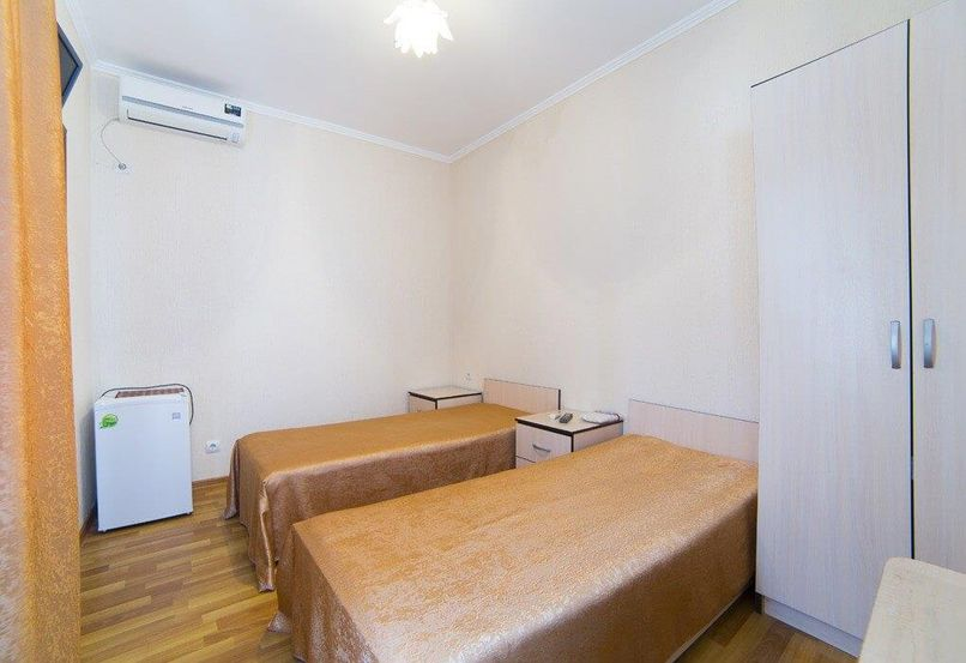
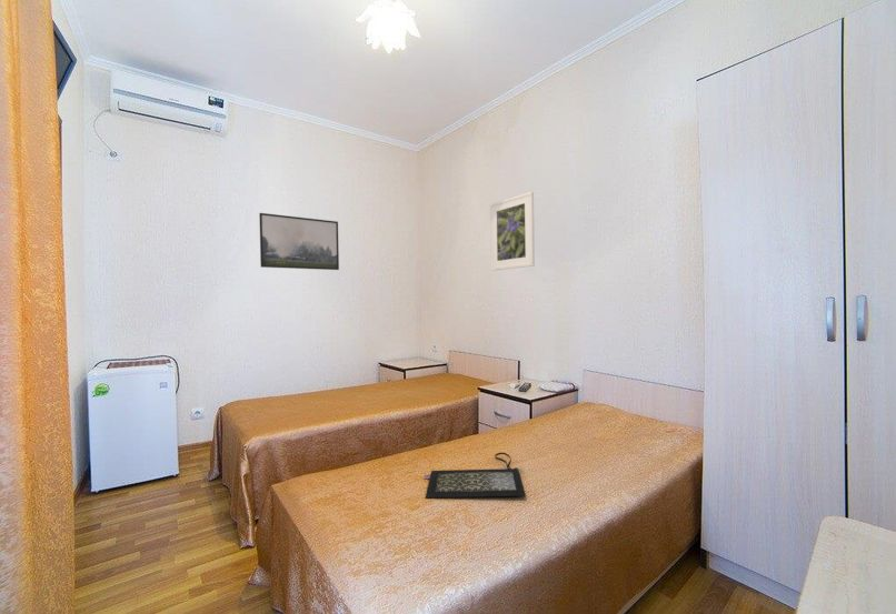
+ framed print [258,212,340,271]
+ clutch bag [424,452,527,499]
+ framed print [489,190,536,272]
